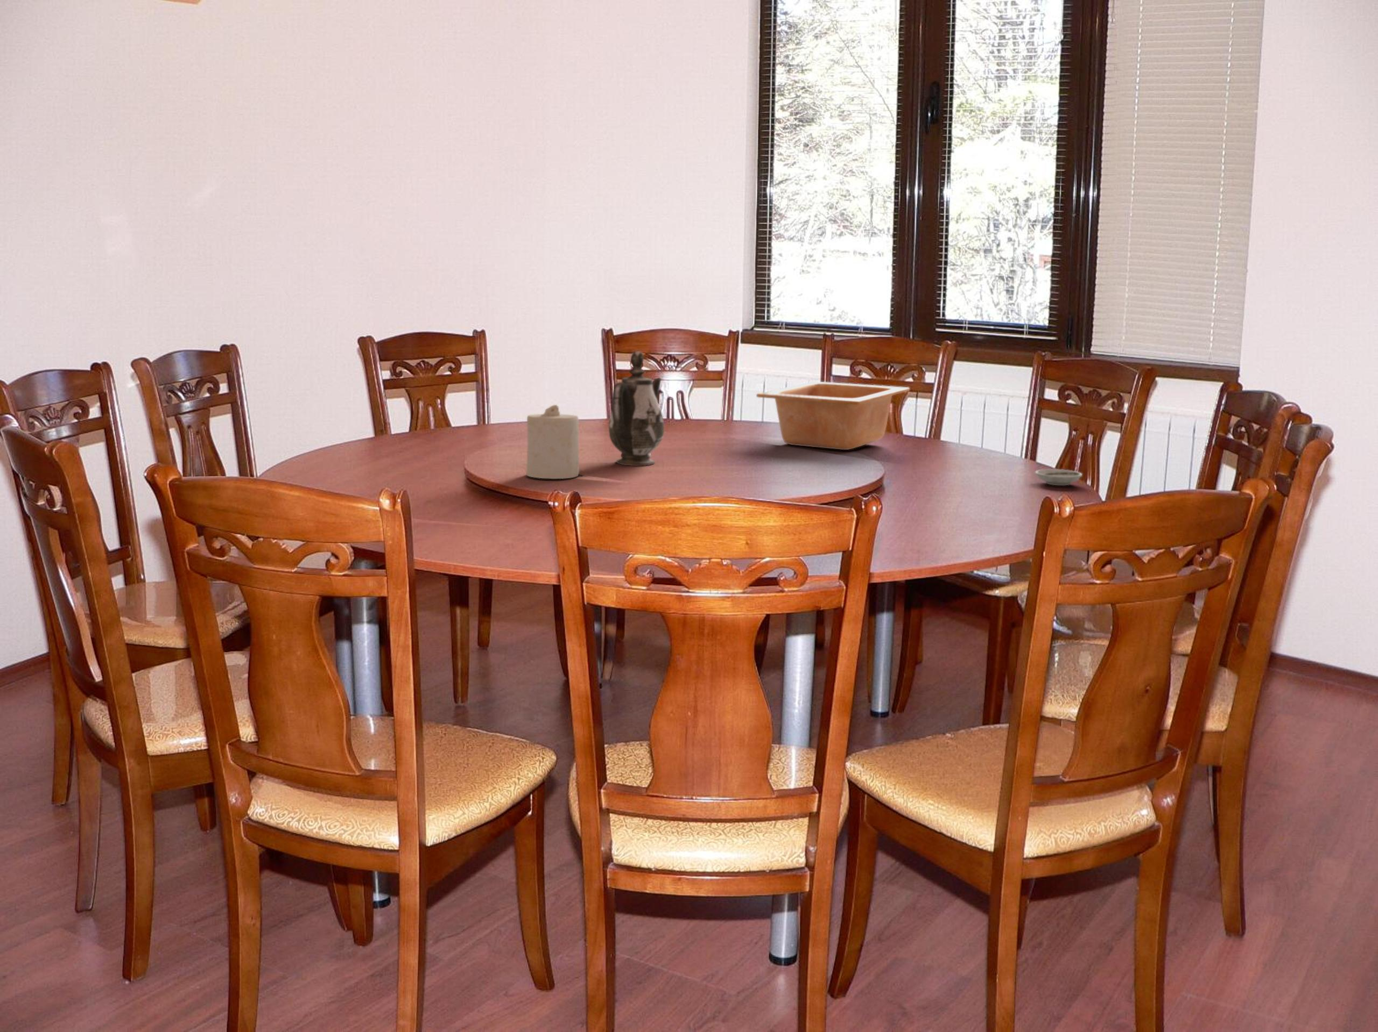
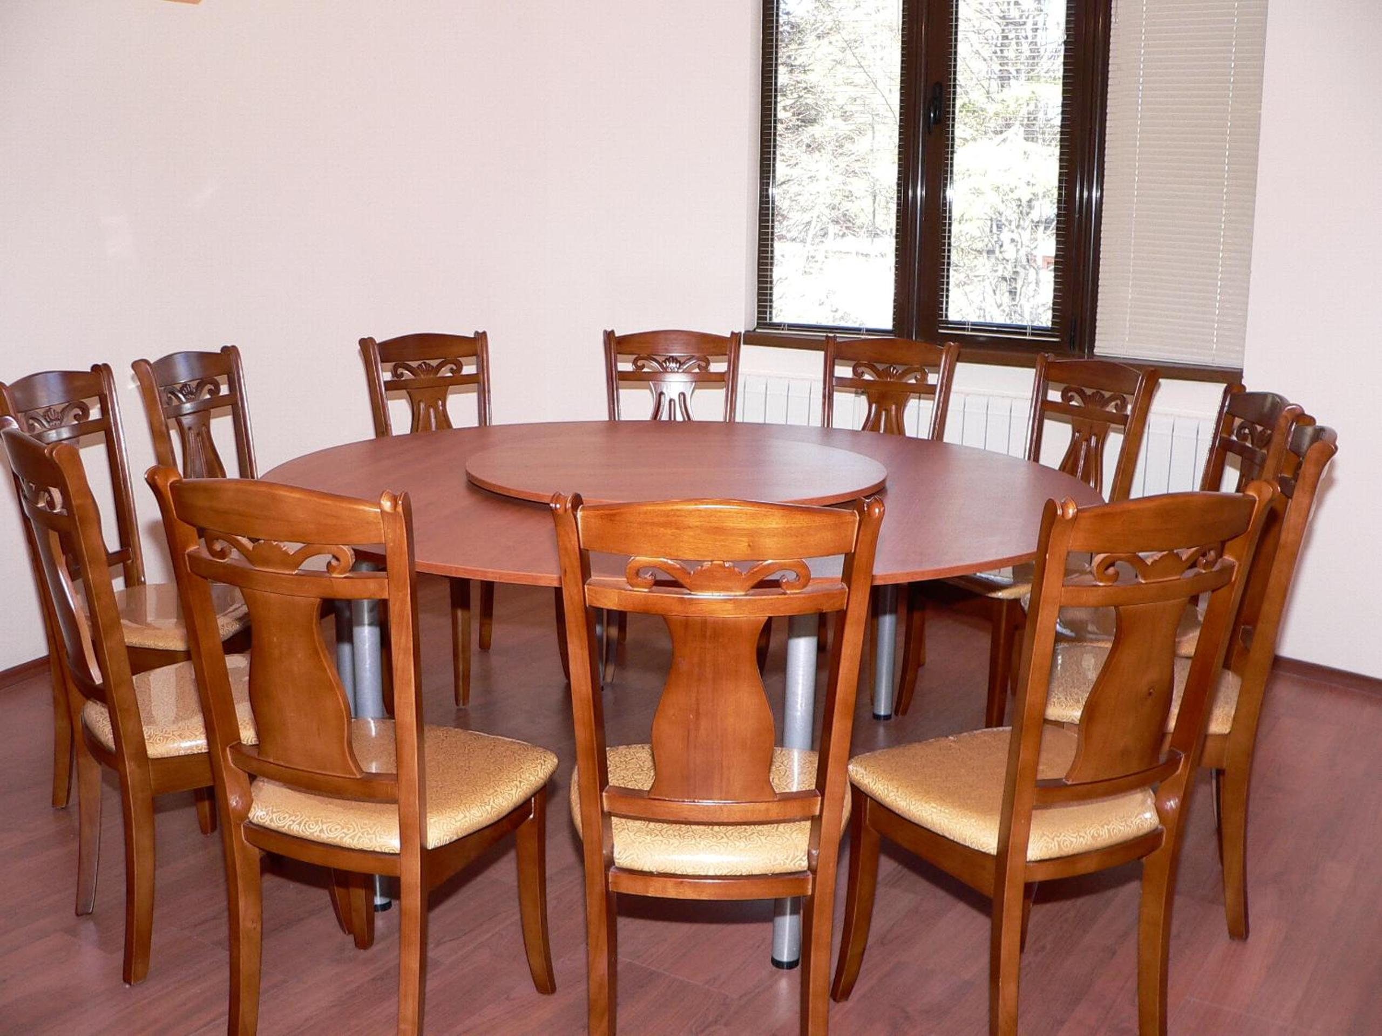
- candle [525,404,579,479]
- teapot [609,350,665,466]
- saucer [1034,468,1083,486]
- serving bowl [756,380,910,451]
